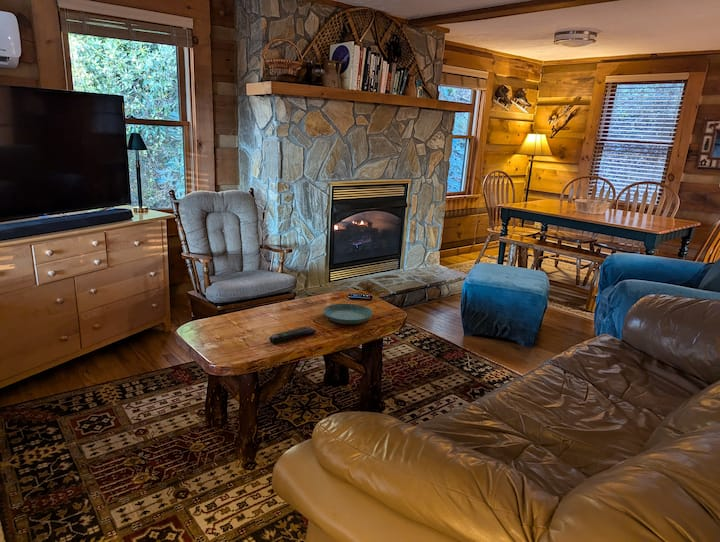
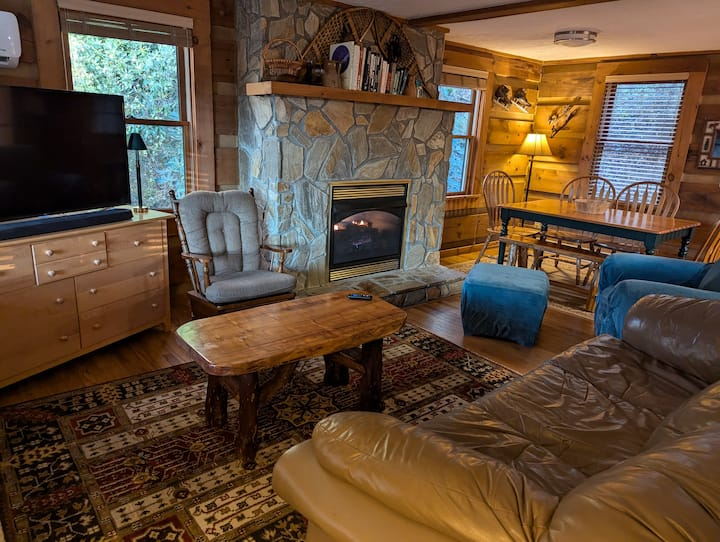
- saucer [322,303,374,325]
- remote control [268,325,317,344]
